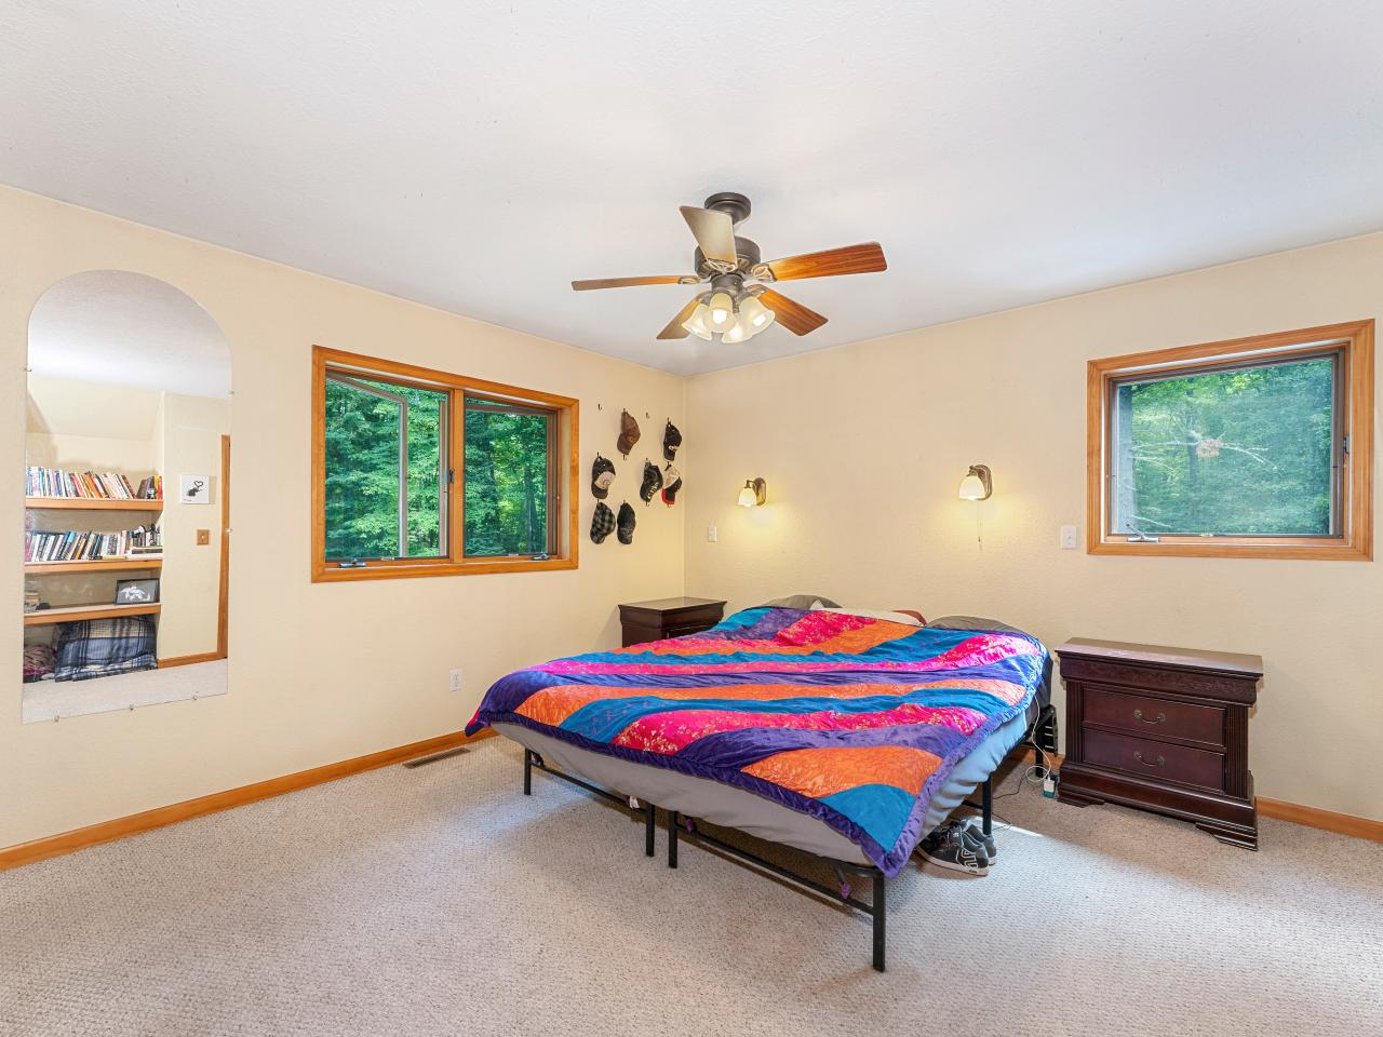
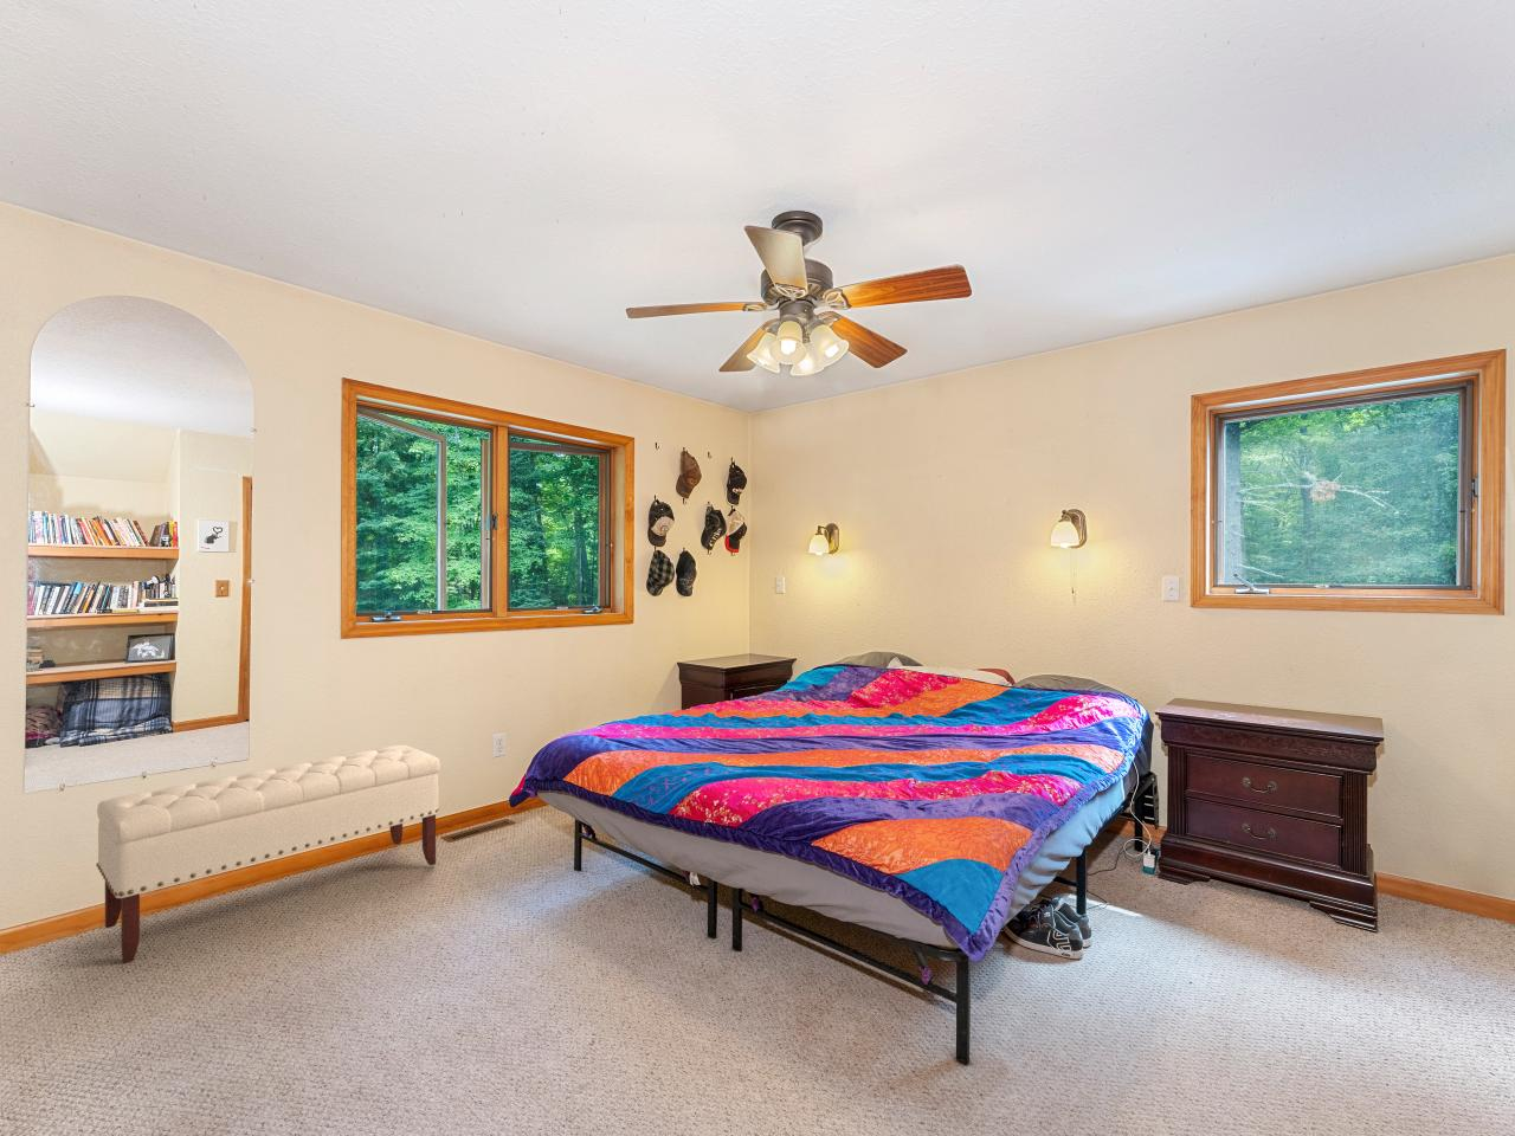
+ bench [94,745,441,964]
